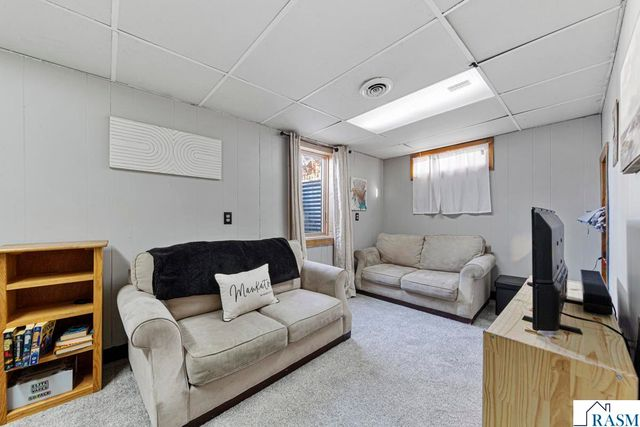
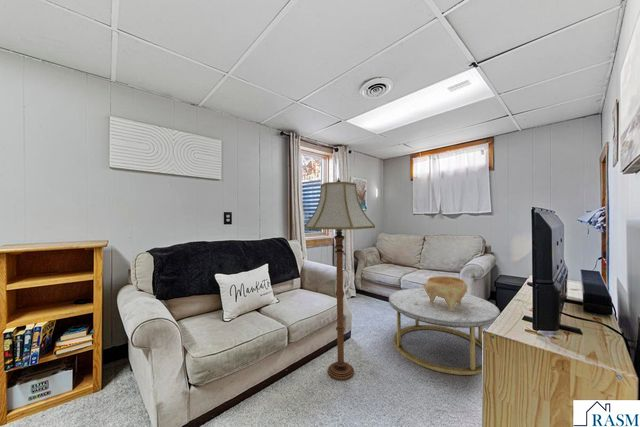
+ floor lamp [304,177,376,381]
+ decorative bowl [422,275,468,311]
+ coffee table [388,287,501,376]
